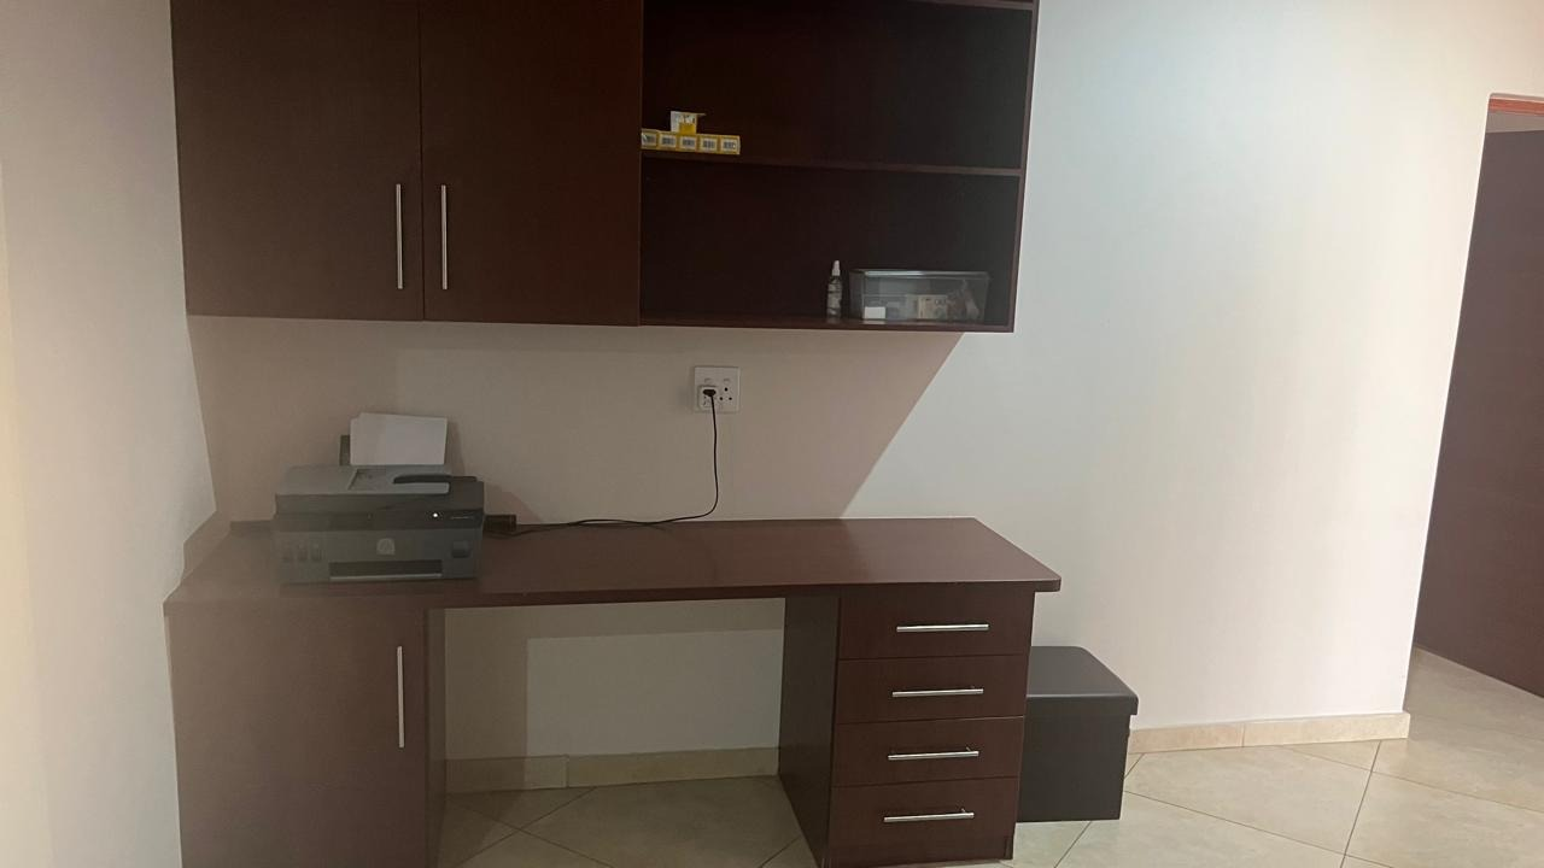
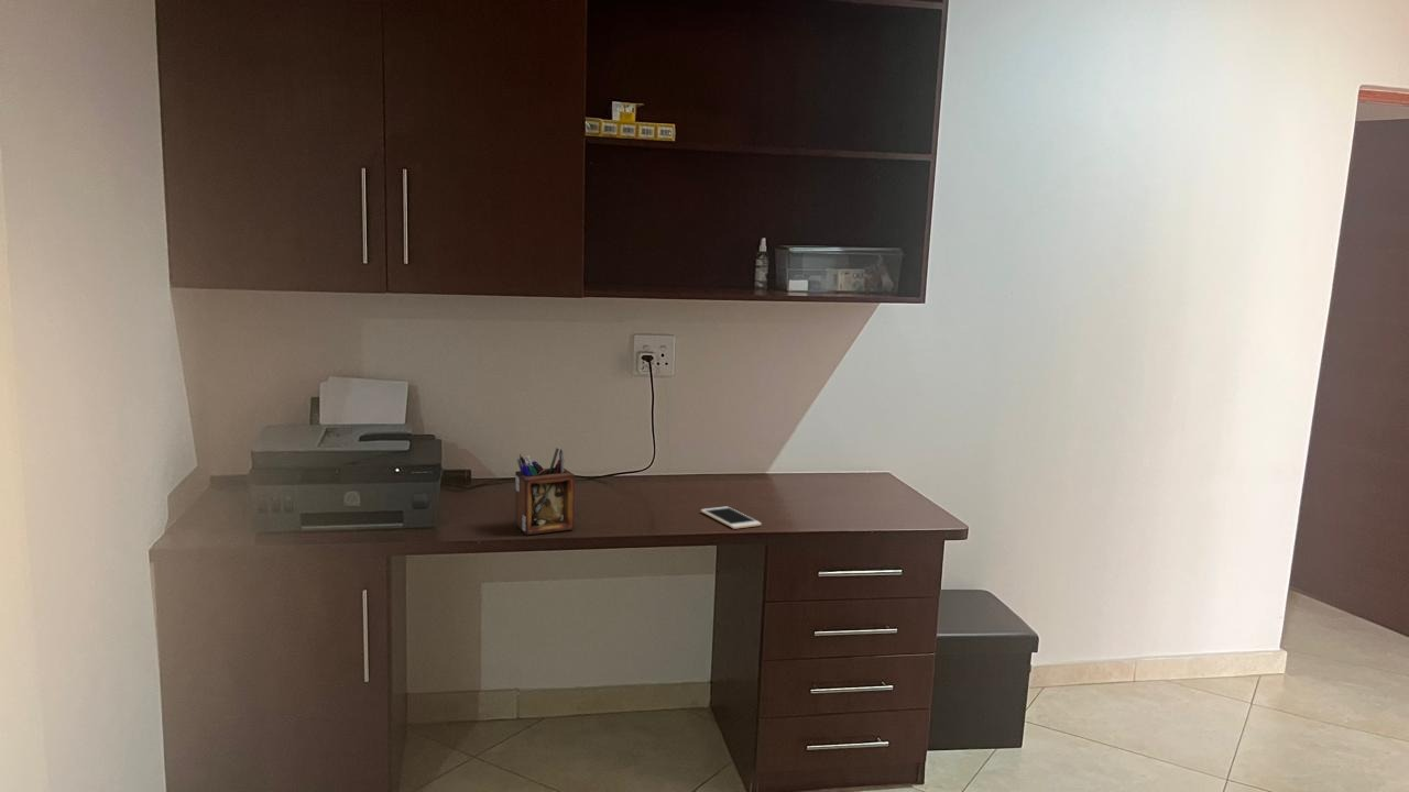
+ cell phone [700,506,763,530]
+ desk organizer [514,447,576,536]
